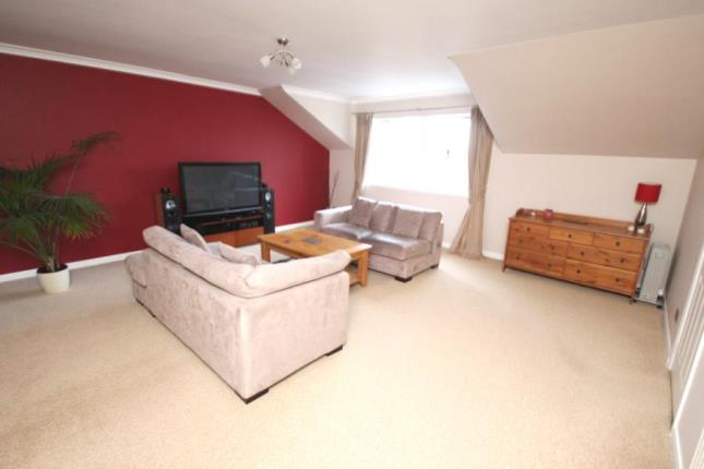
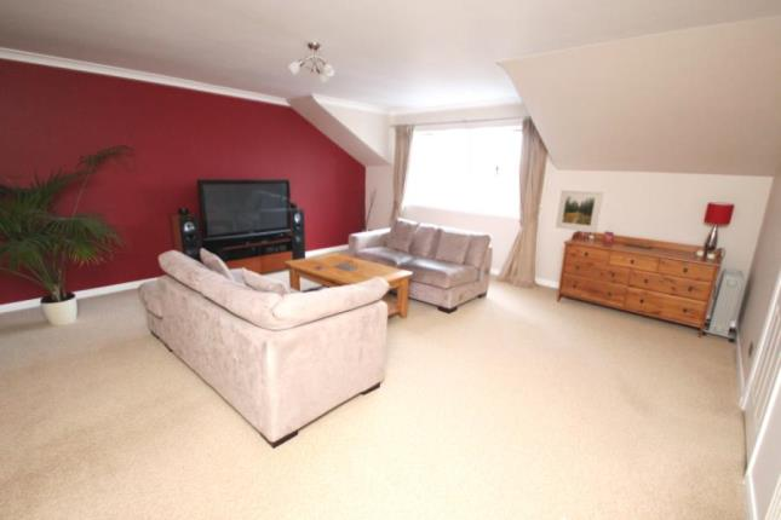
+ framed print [555,189,604,233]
